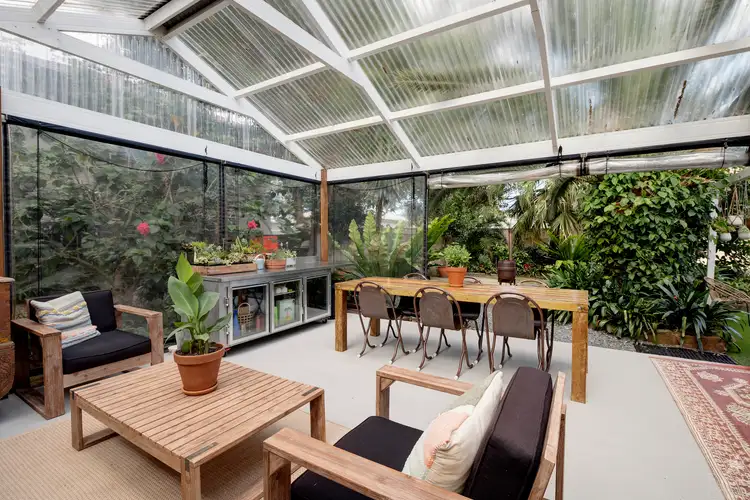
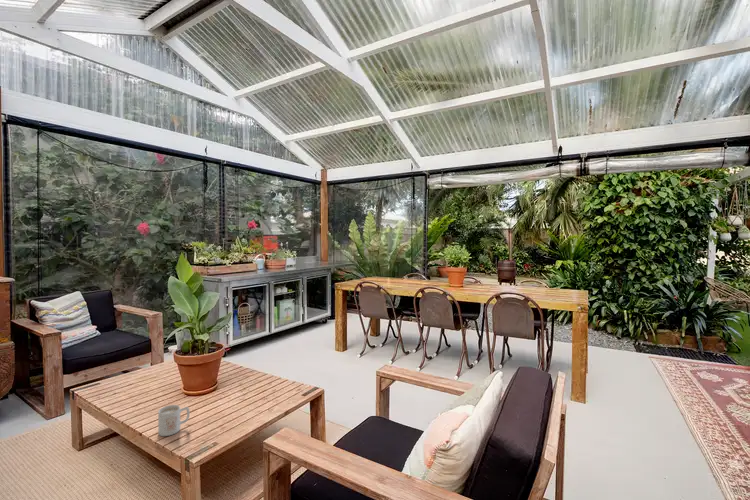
+ mug [157,404,191,437]
